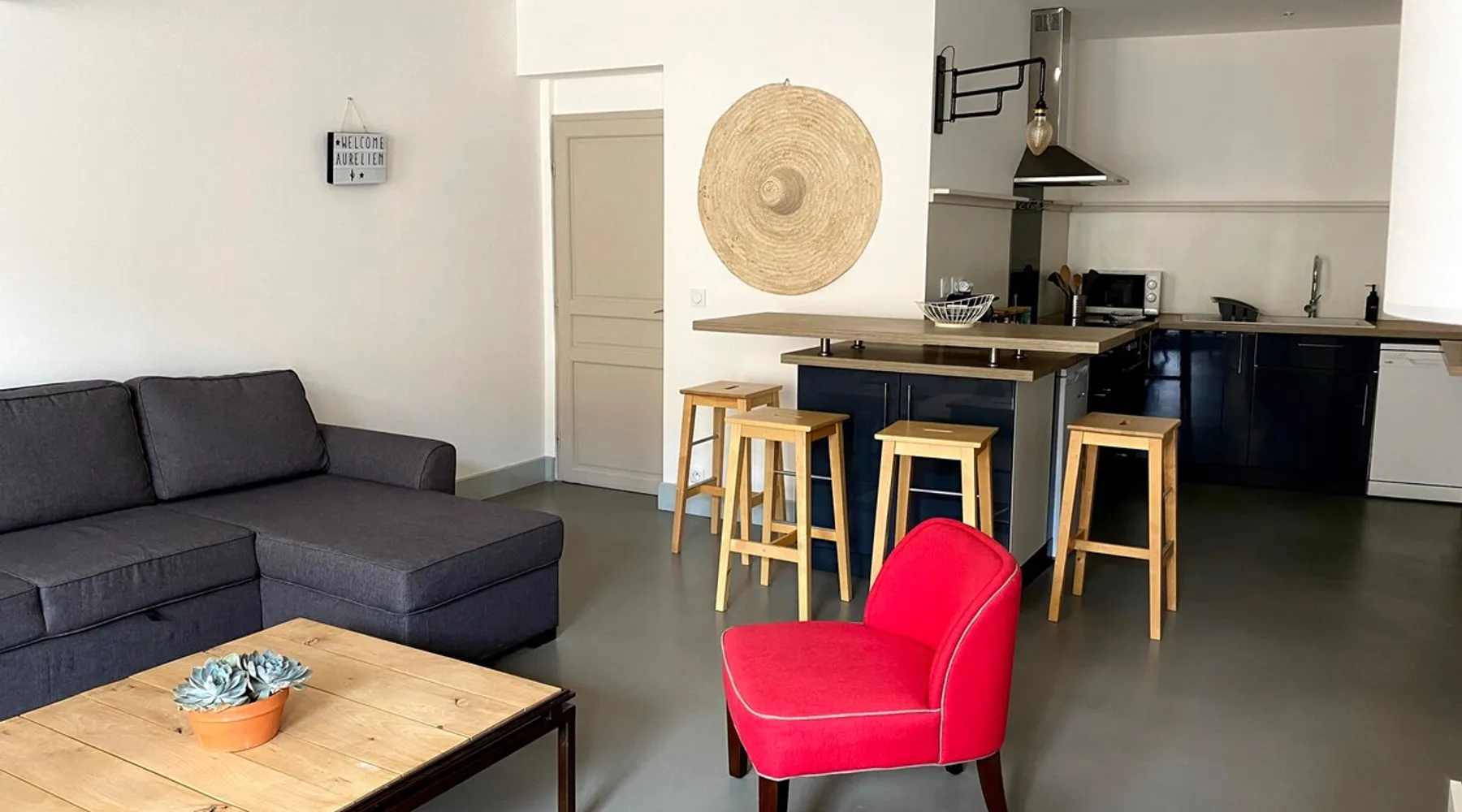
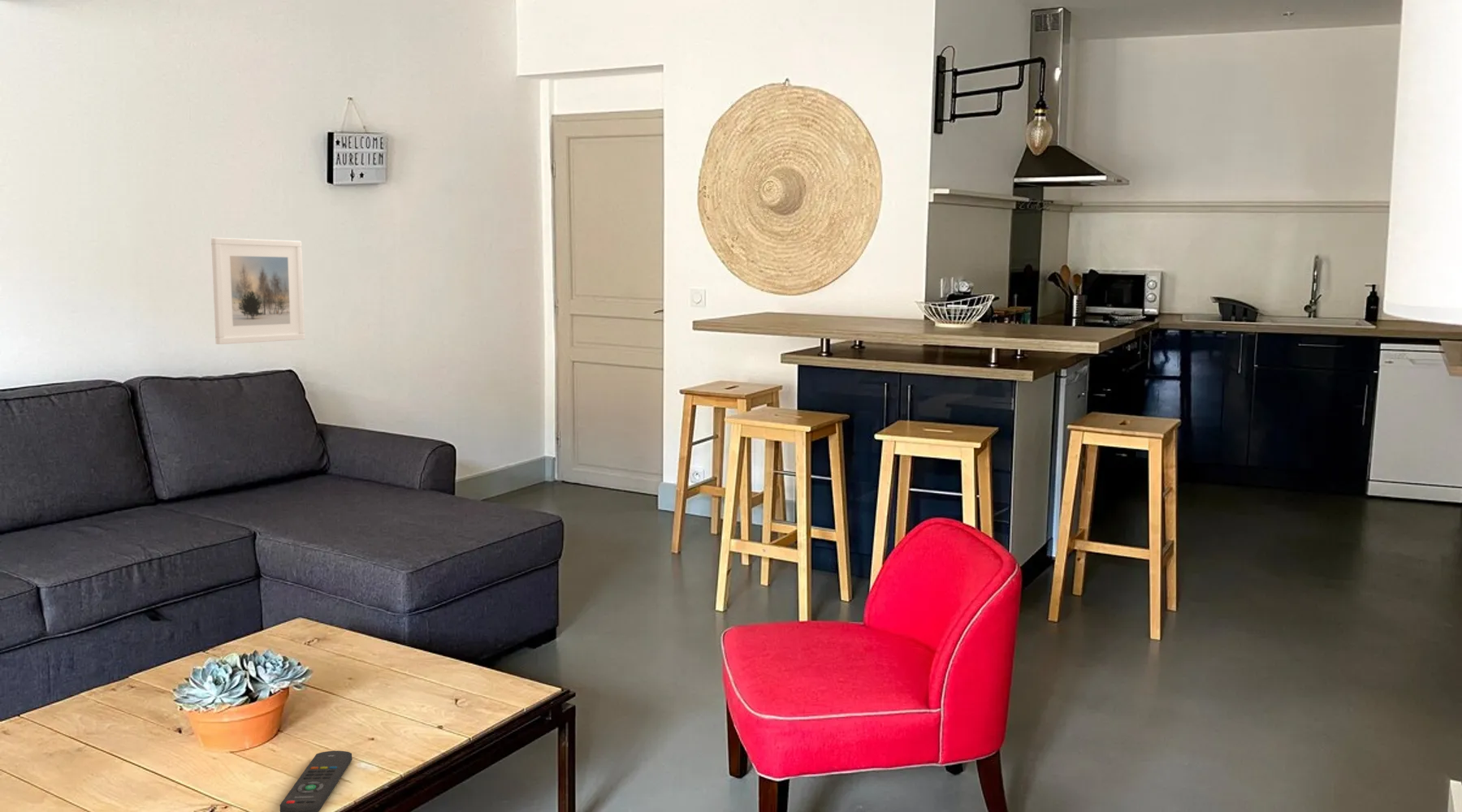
+ remote control [279,750,353,812]
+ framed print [210,237,305,345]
